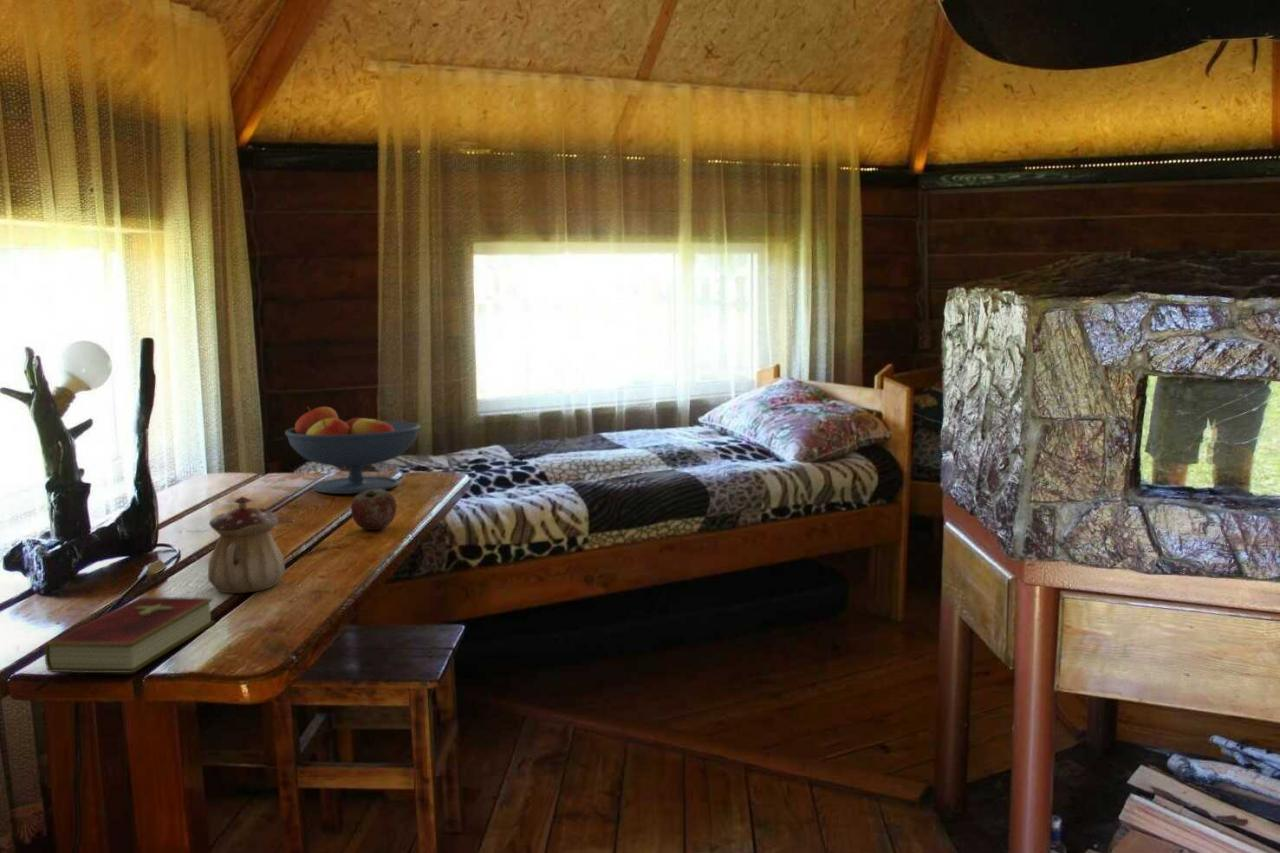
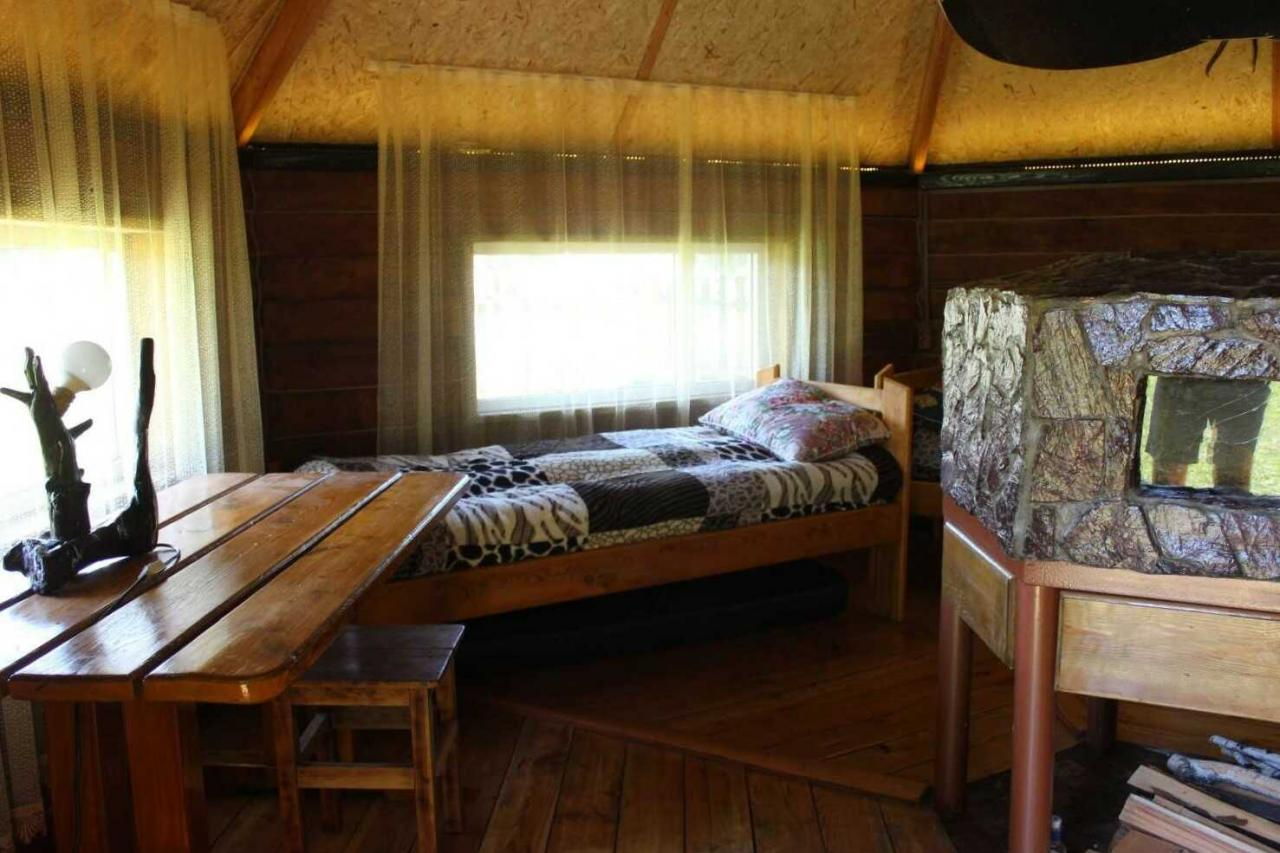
- apple [350,489,398,531]
- hardcover book [44,596,216,674]
- teapot [207,495,286,594]
- fruit bowl [284,406,421,495]
